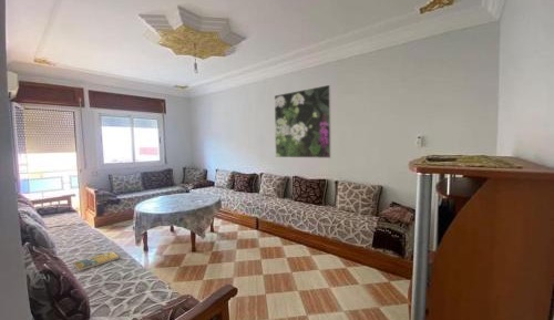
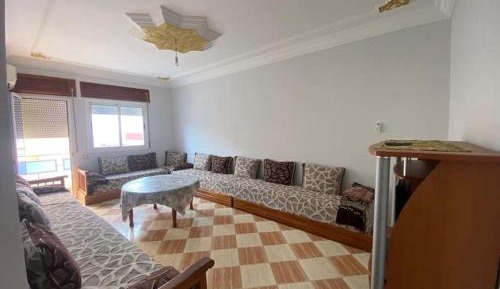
- booklet [73,250,121,272]
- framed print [274,84,332,159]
